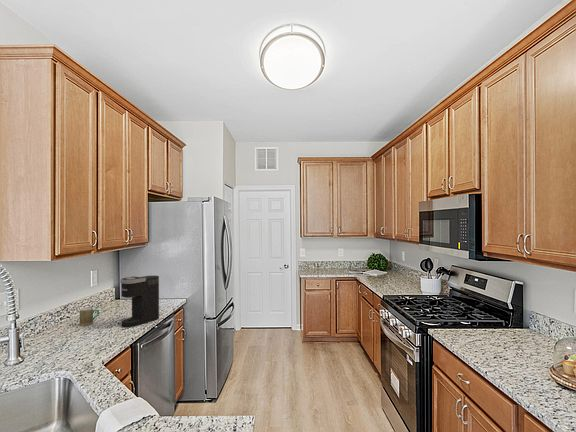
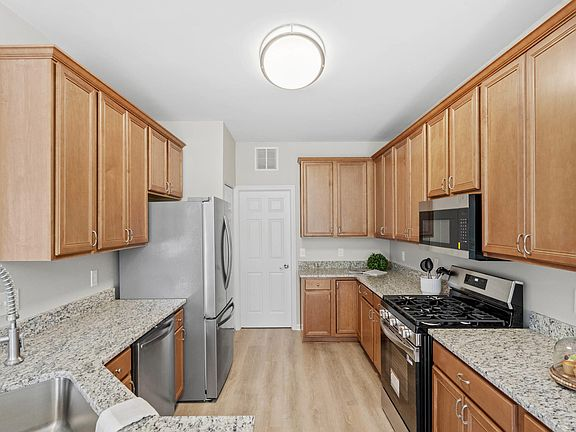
- mug [79,306,100,327]
- coffee maker [119,275,160,328]
